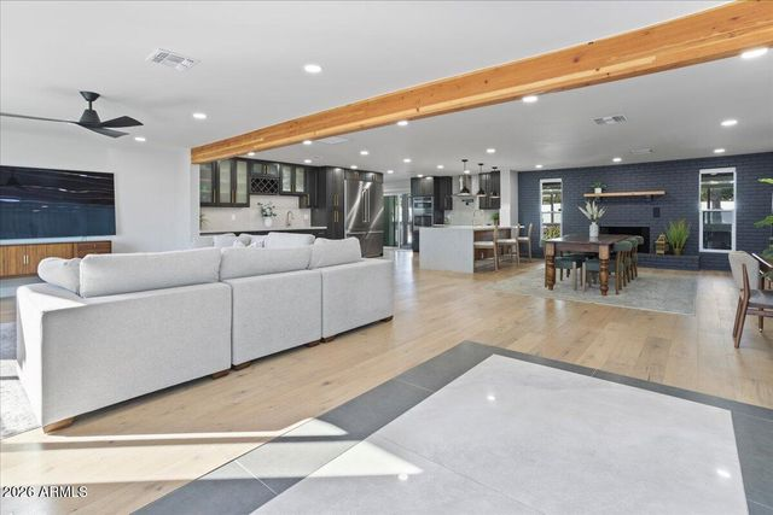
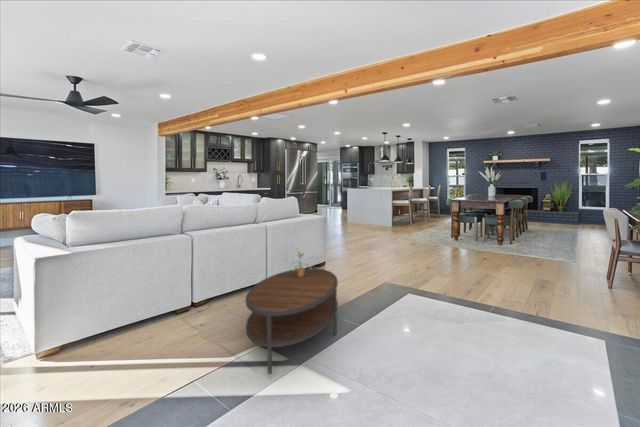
+ potted plant [290,246,312,276]
+ coffee table [245,267,339,375]
